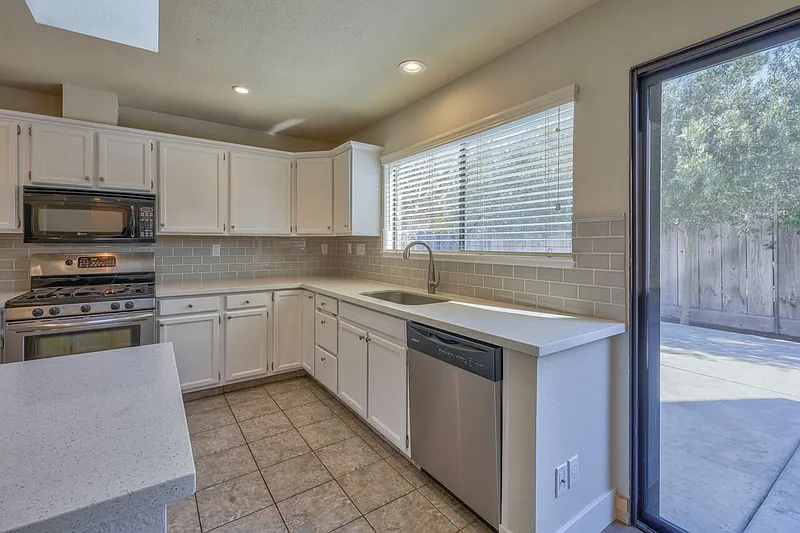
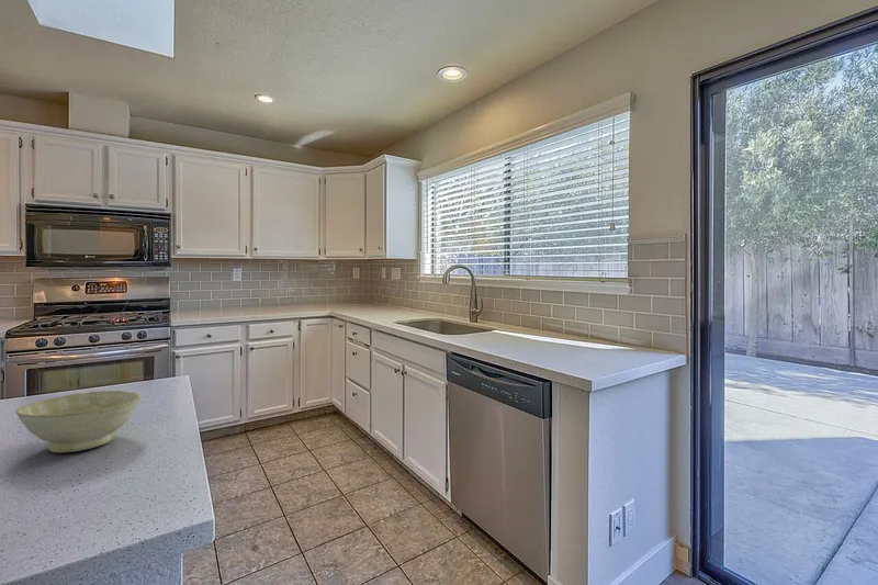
+ bowl [14,390,142,453]
